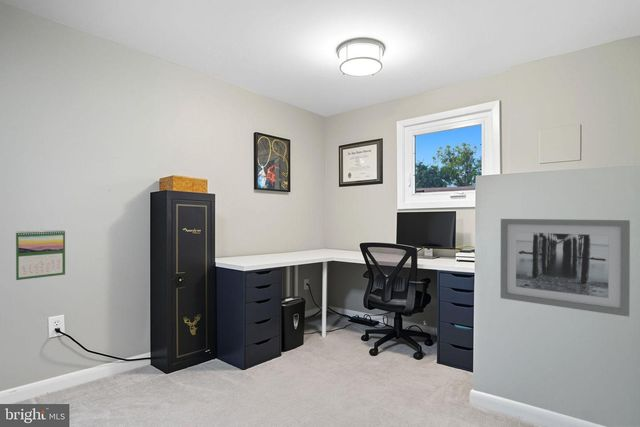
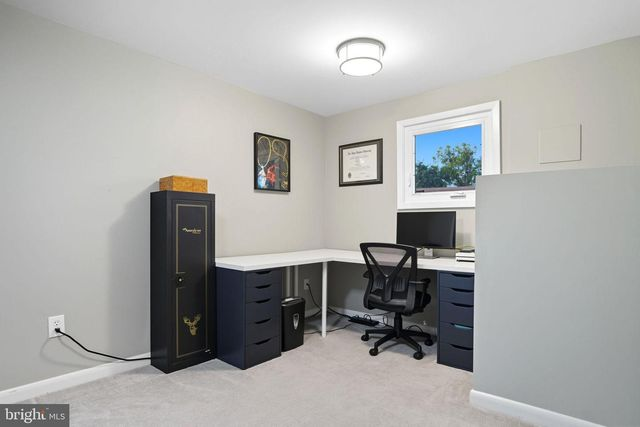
- calendar [15,229,66,281]
- wall art [499,218,631,318]
